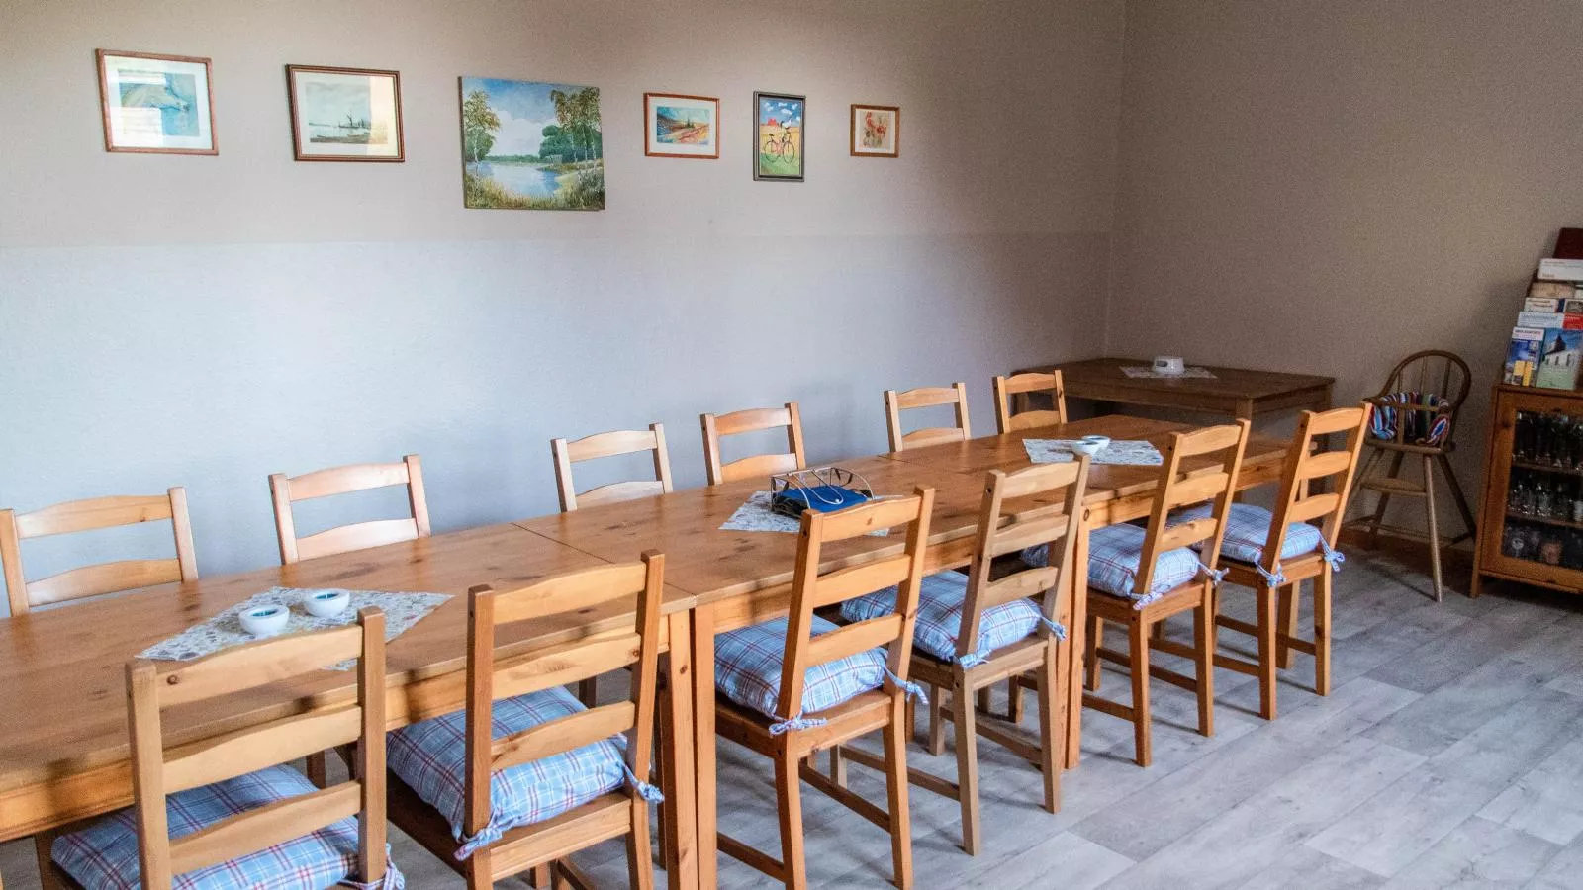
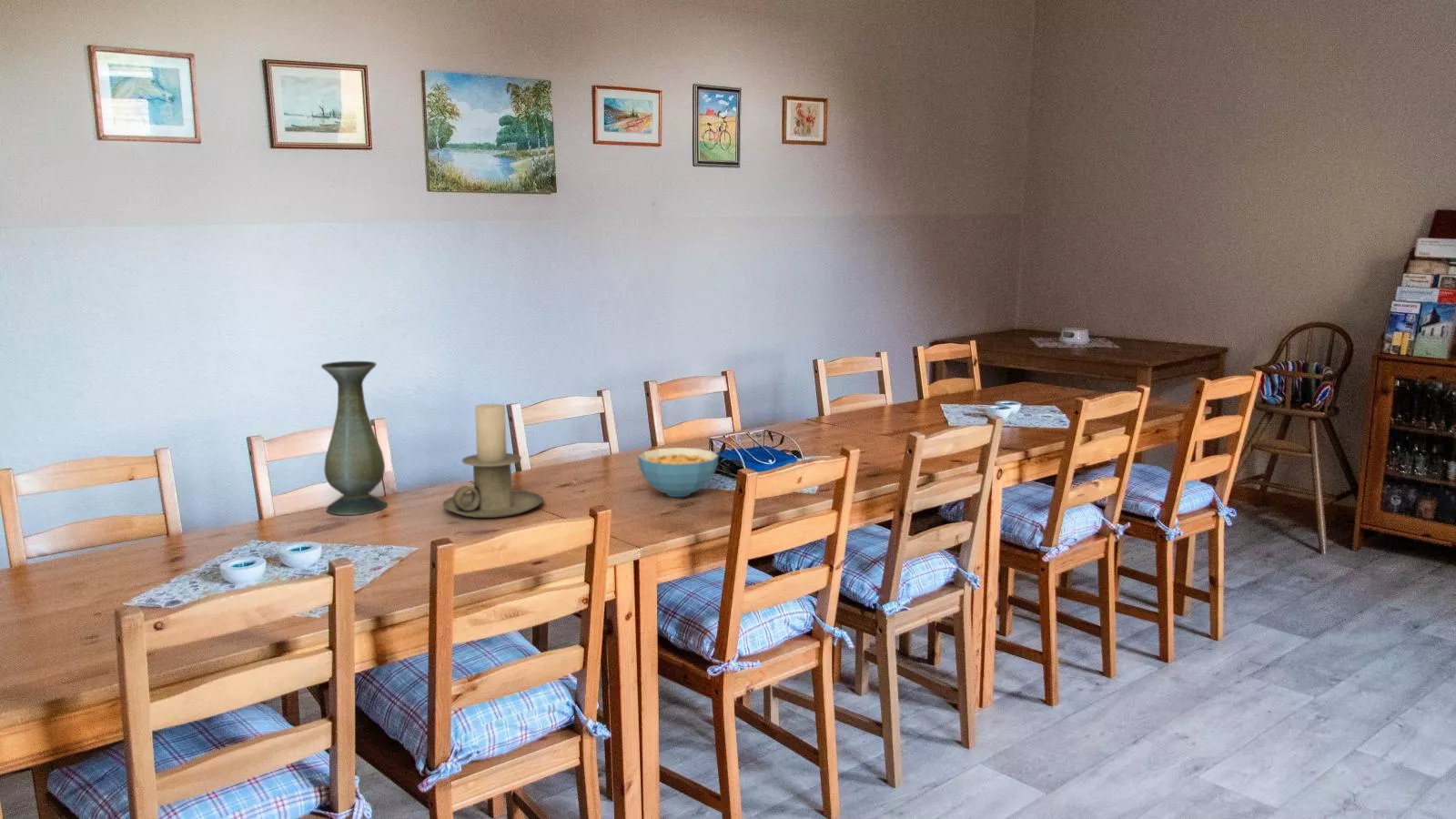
+ cereal bowl [637,447,720,498]
+ vase [320,360,389,516]
+ candle holder [441,403,544,519]
